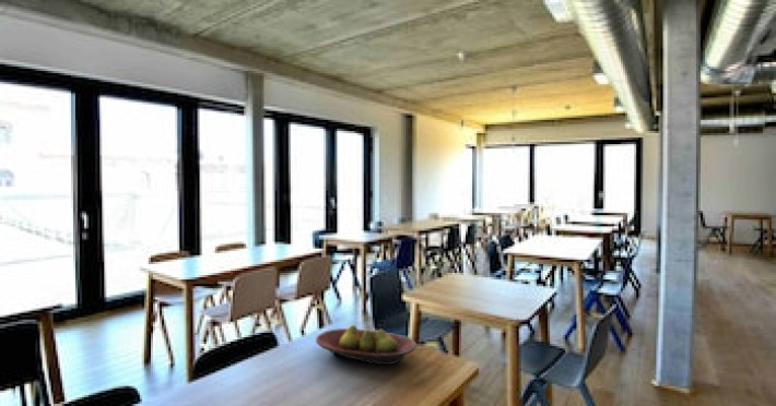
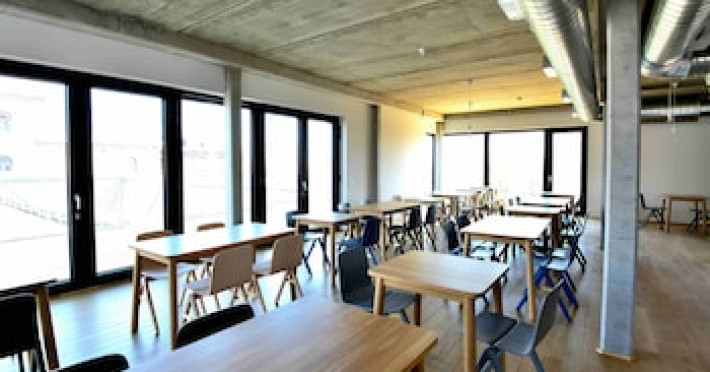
- fruit bowl [315,324,419,366]
